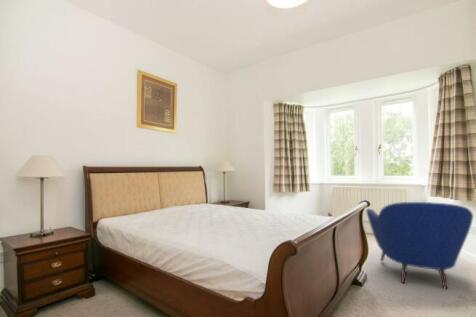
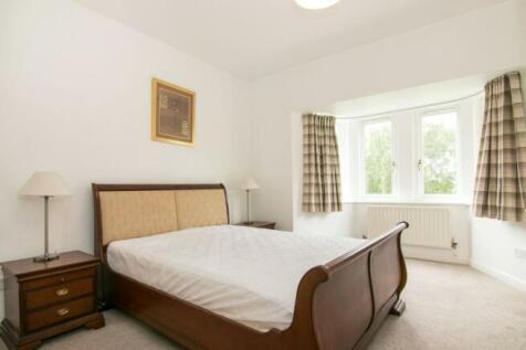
- armchair [365,201,474,290]
